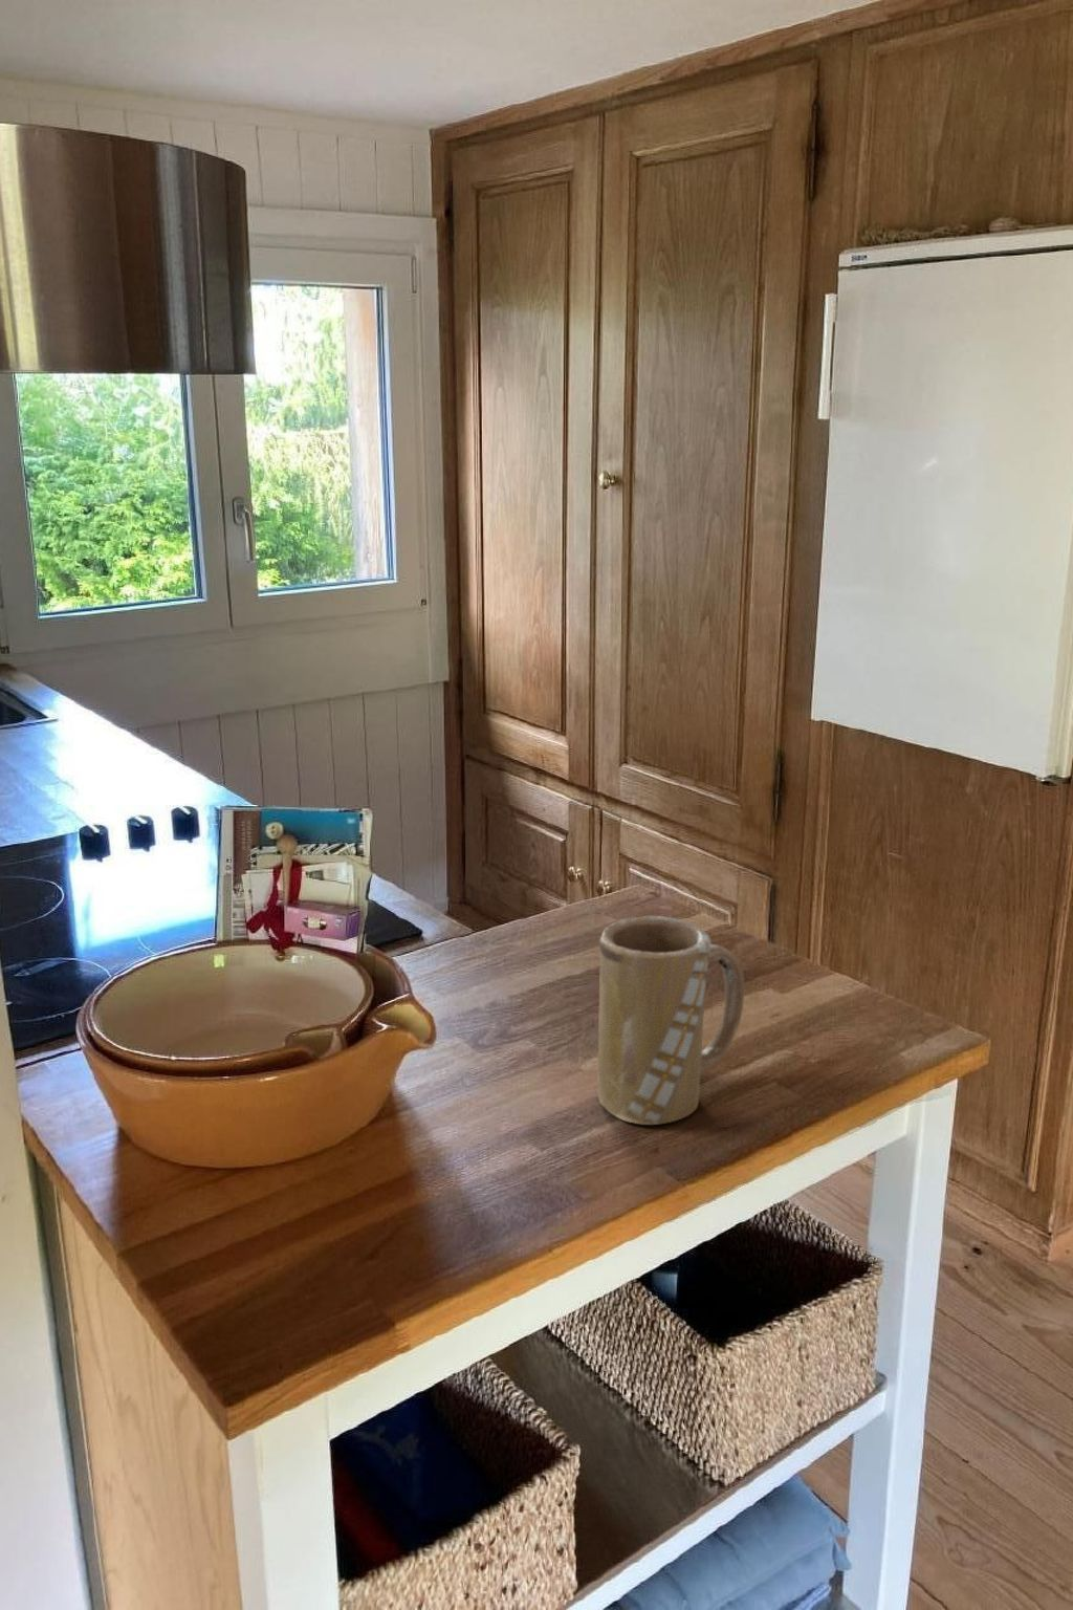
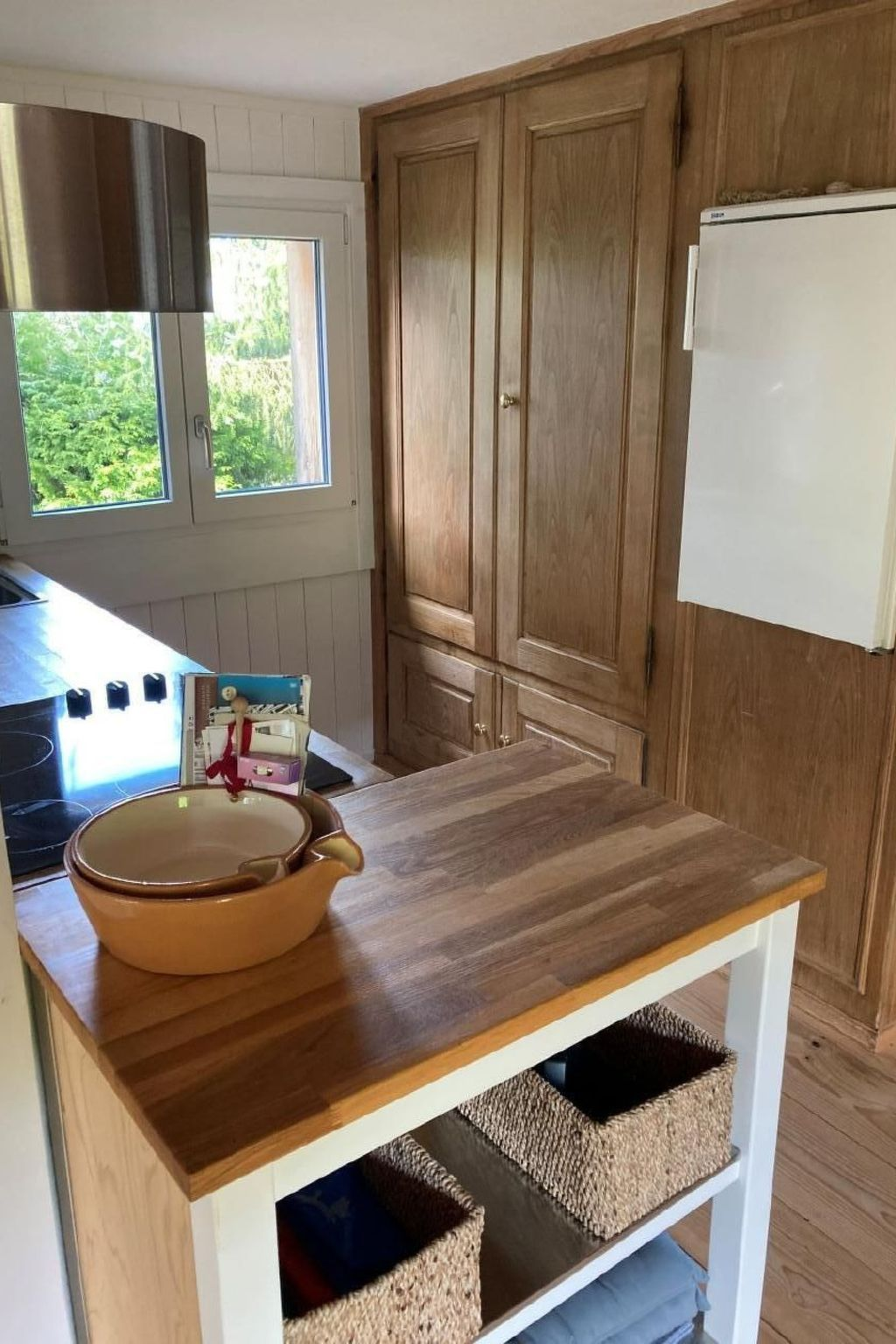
- mug [596,915,745,1126]
